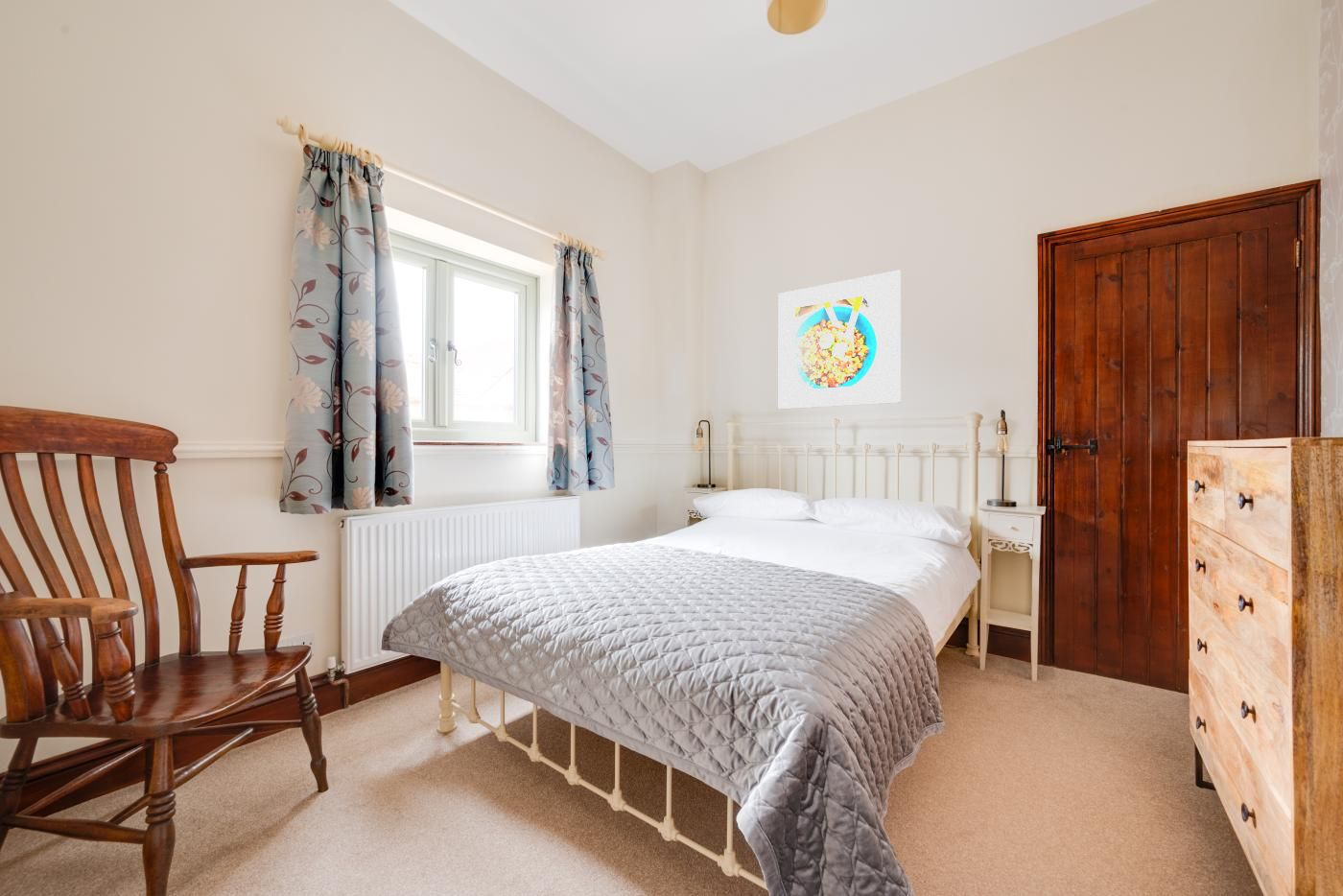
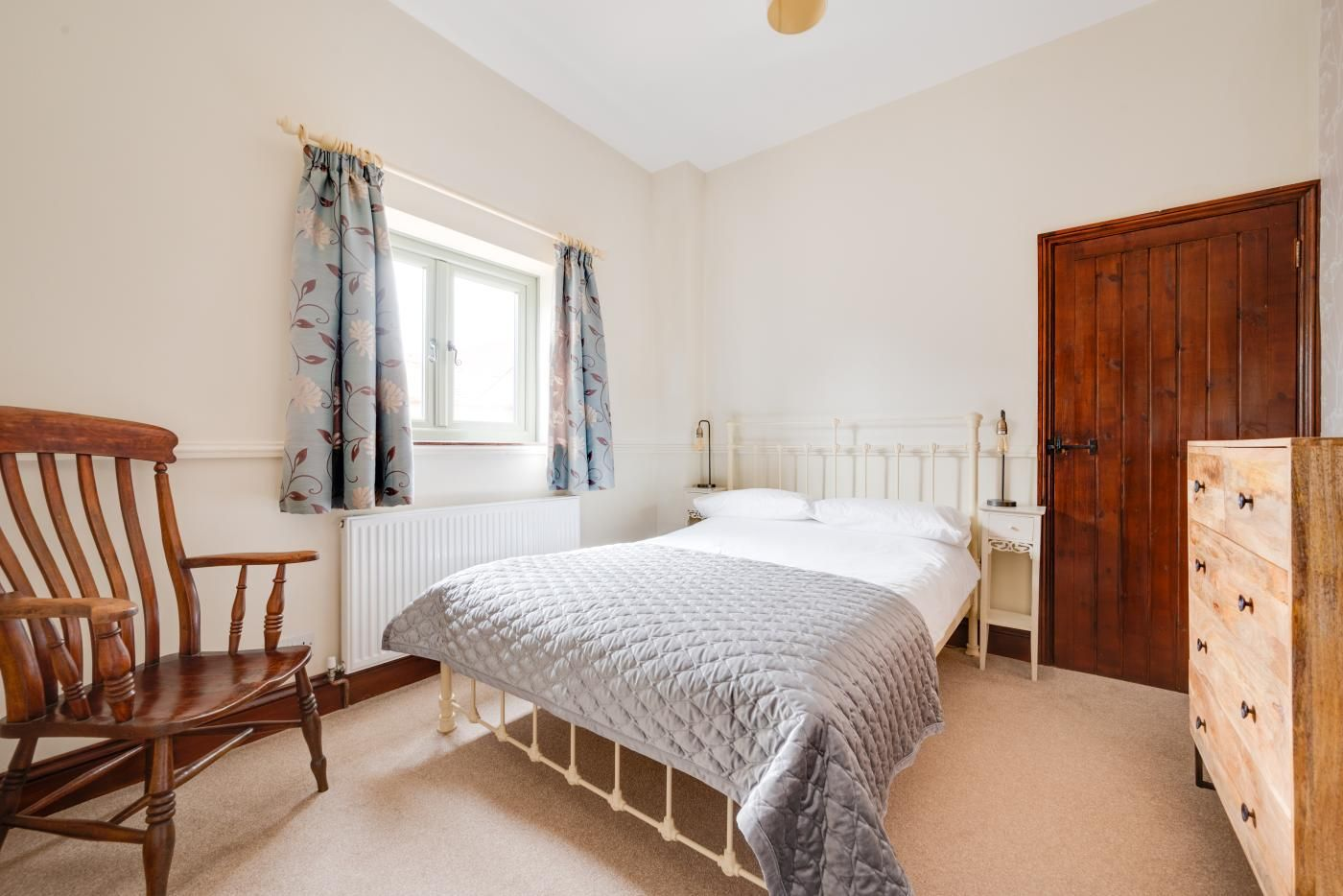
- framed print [778,270,902,410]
